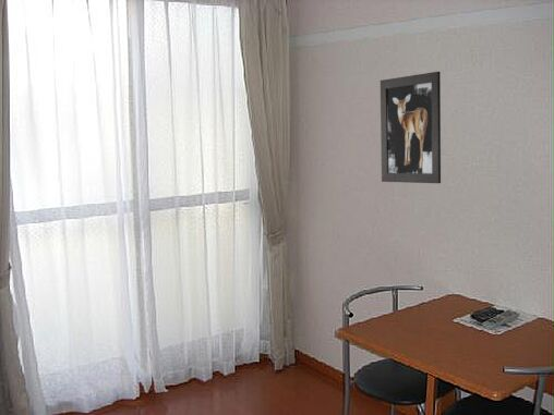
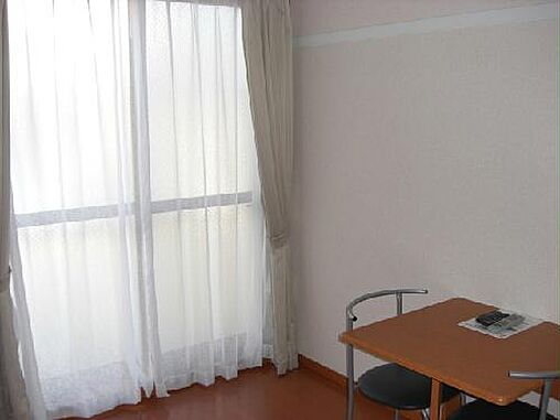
- wall art [380,71,442,184]
